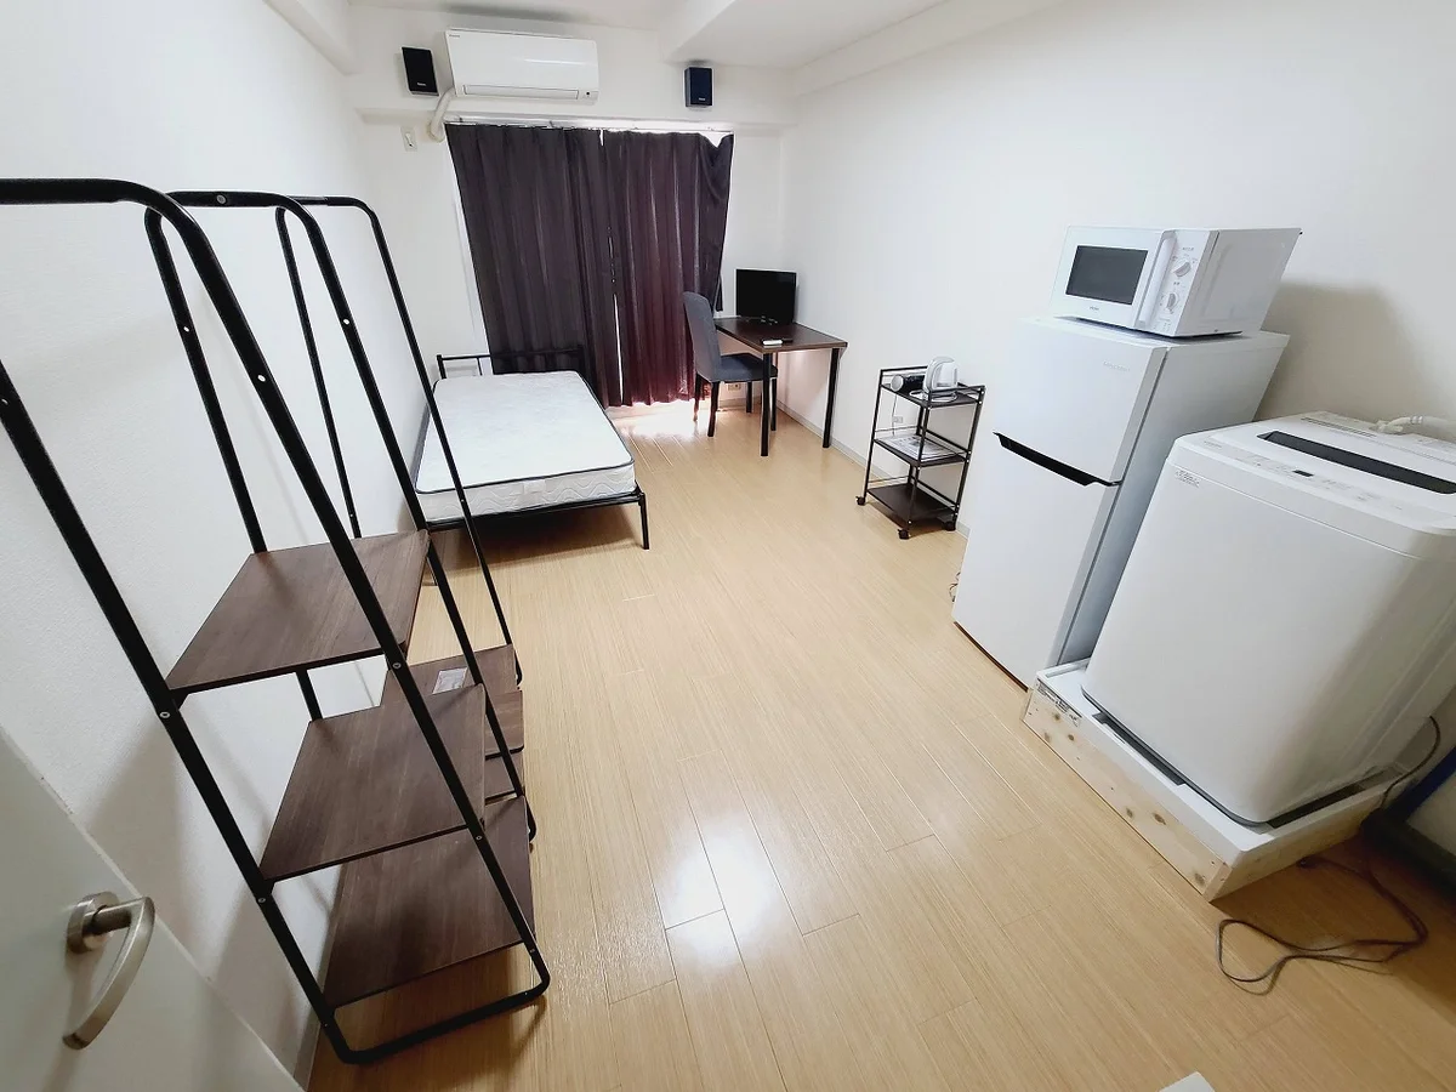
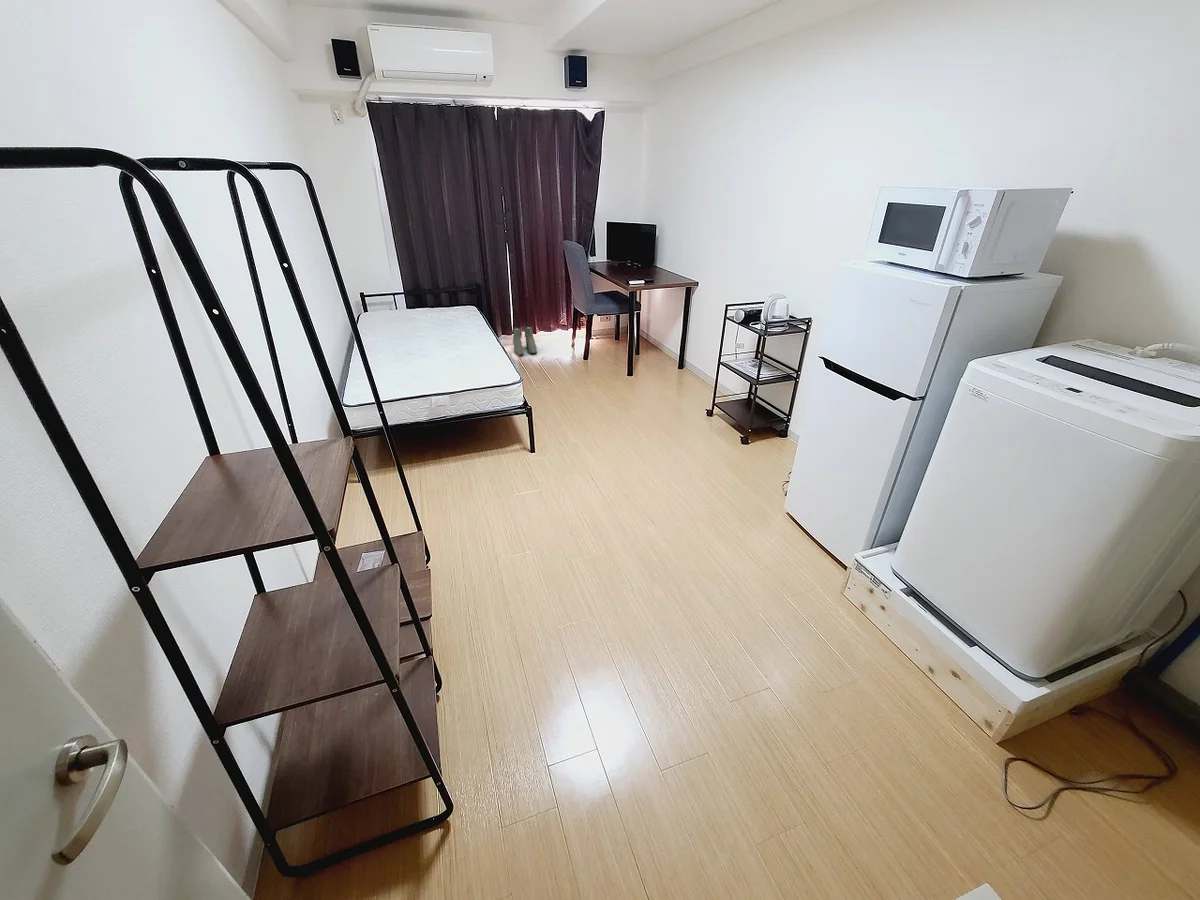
+ boots [512,325,538,356]
